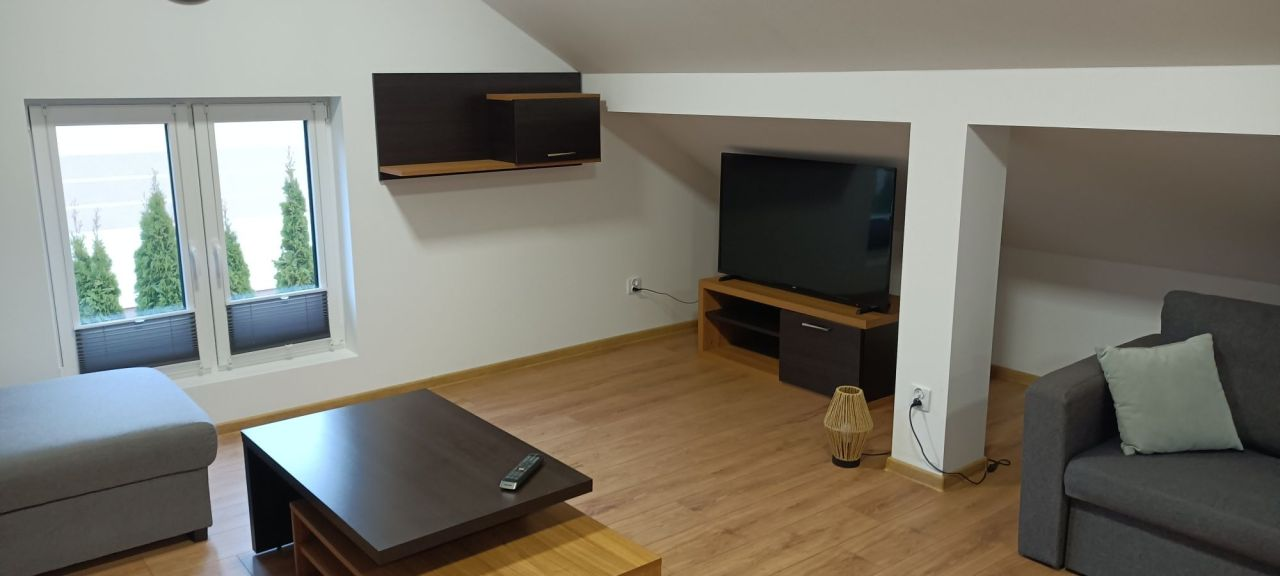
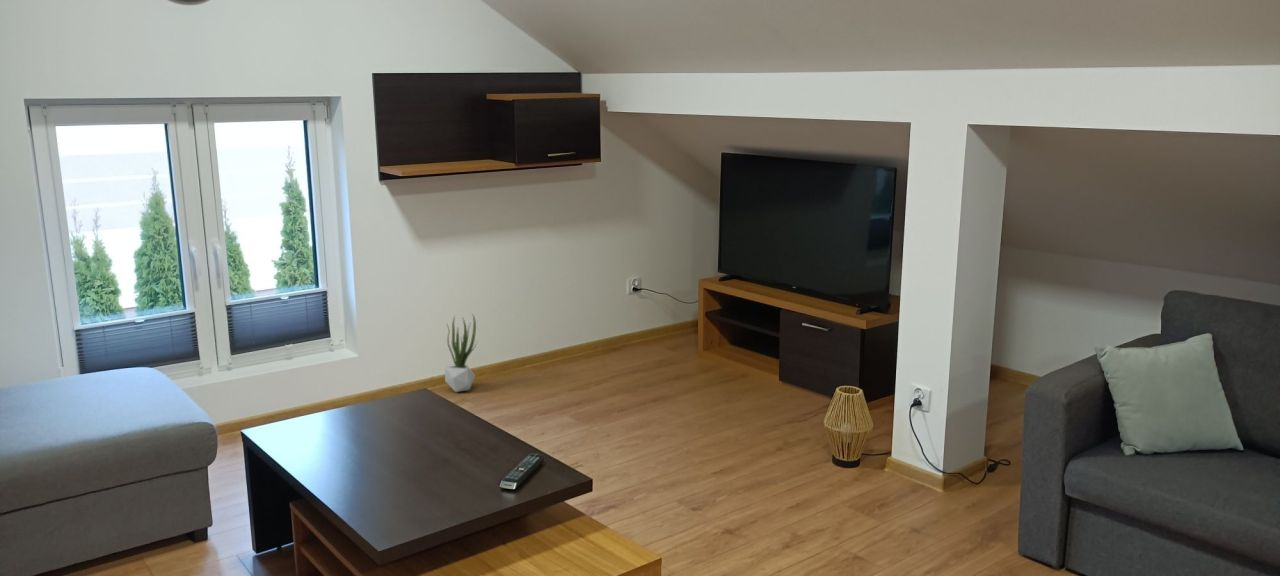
+ potted plant [444,312,478,393]
